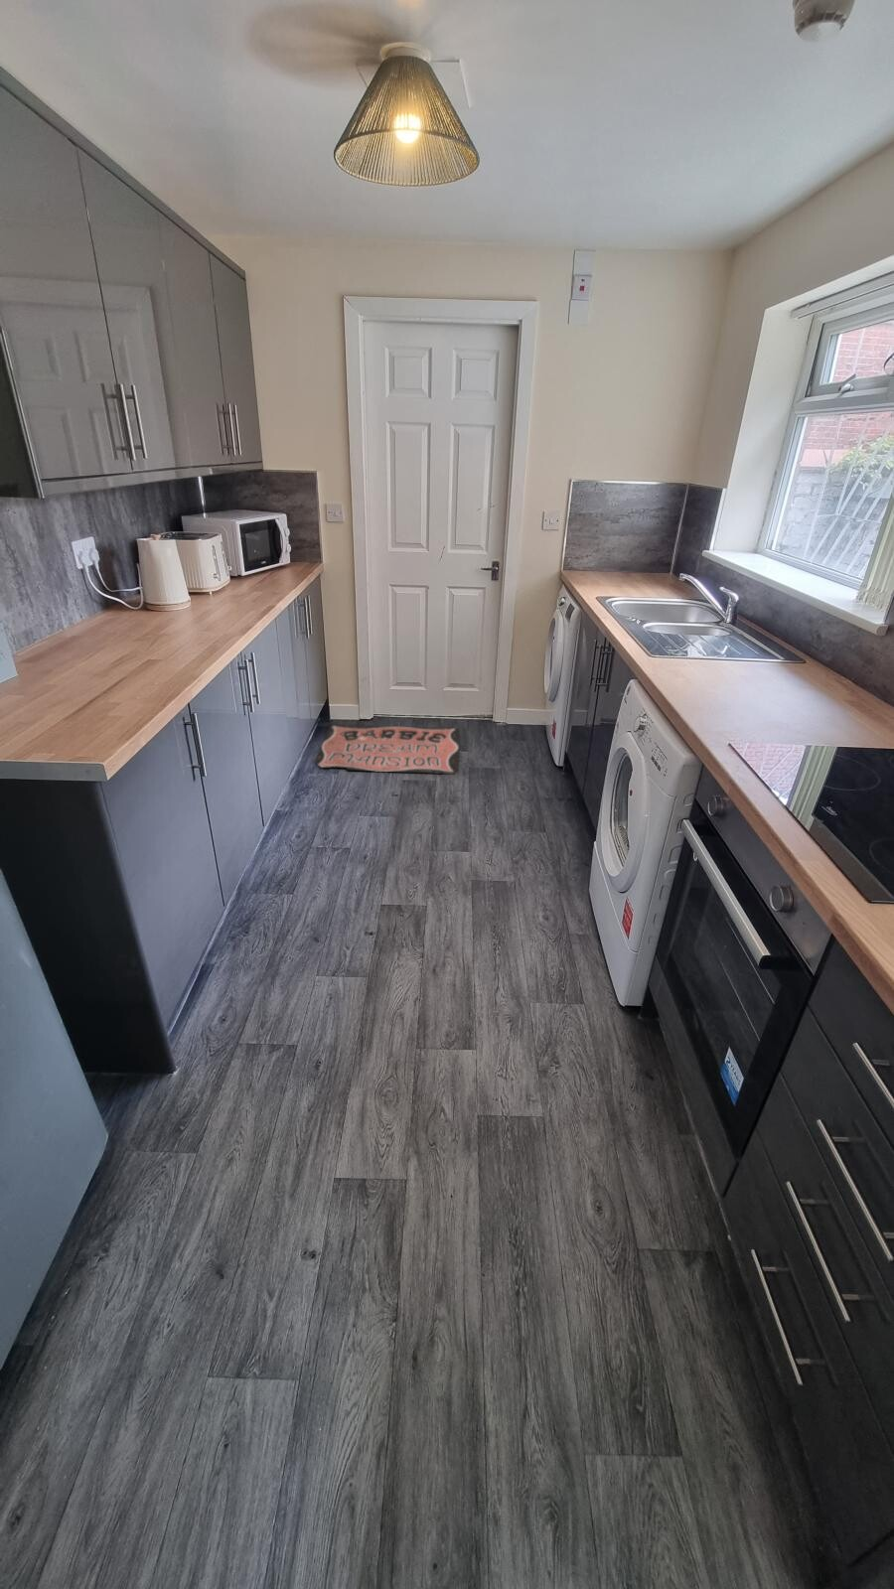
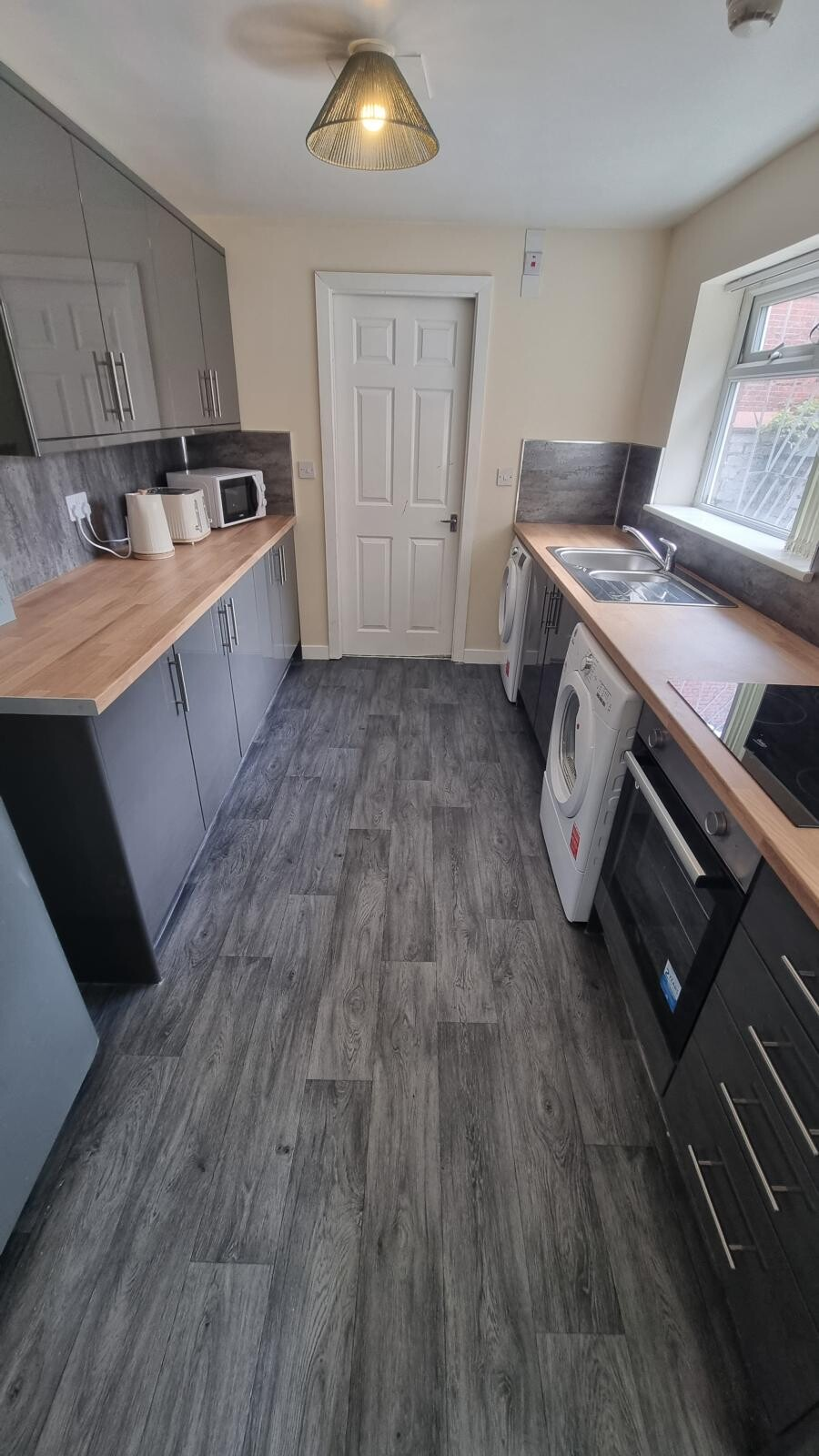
- text sign [314,724,461,776]
